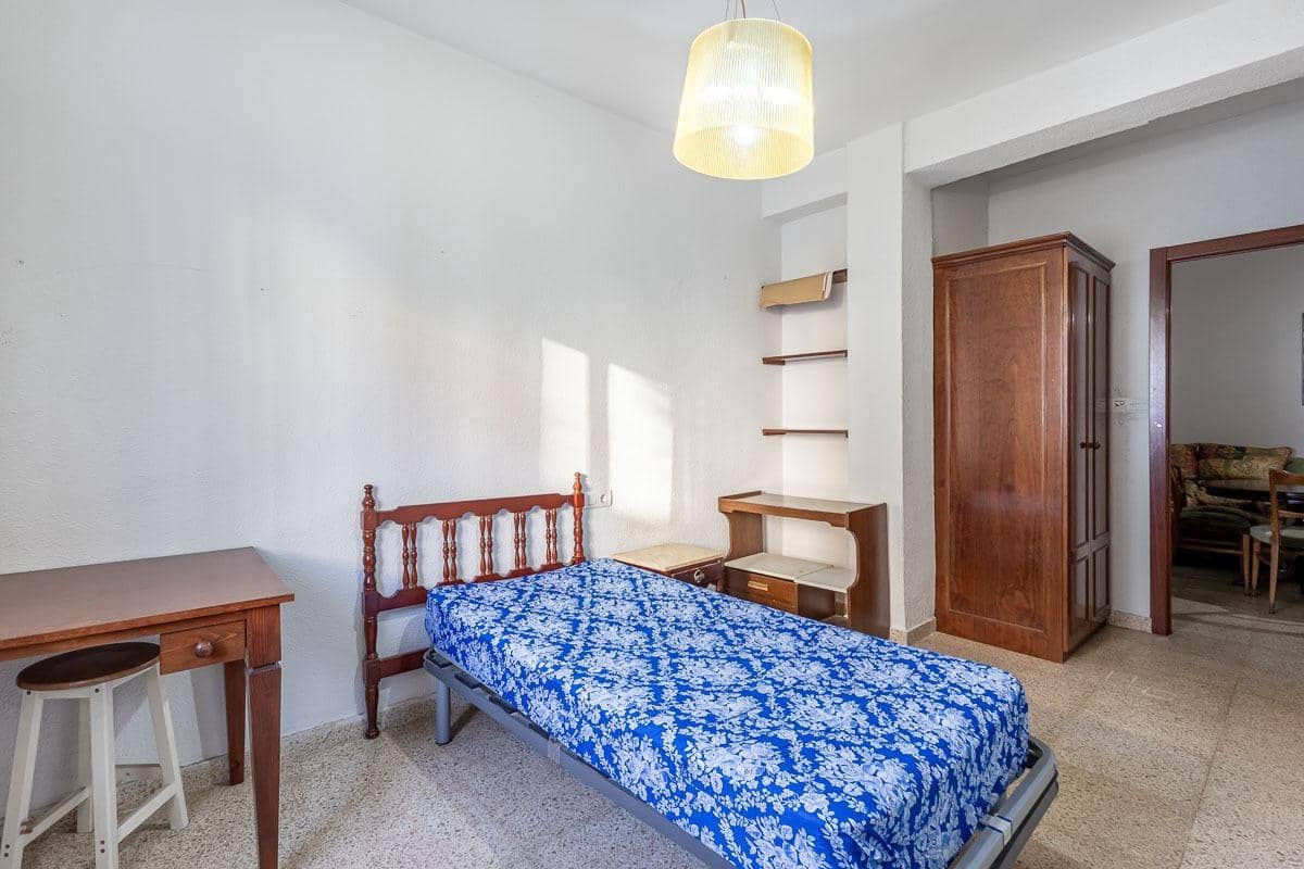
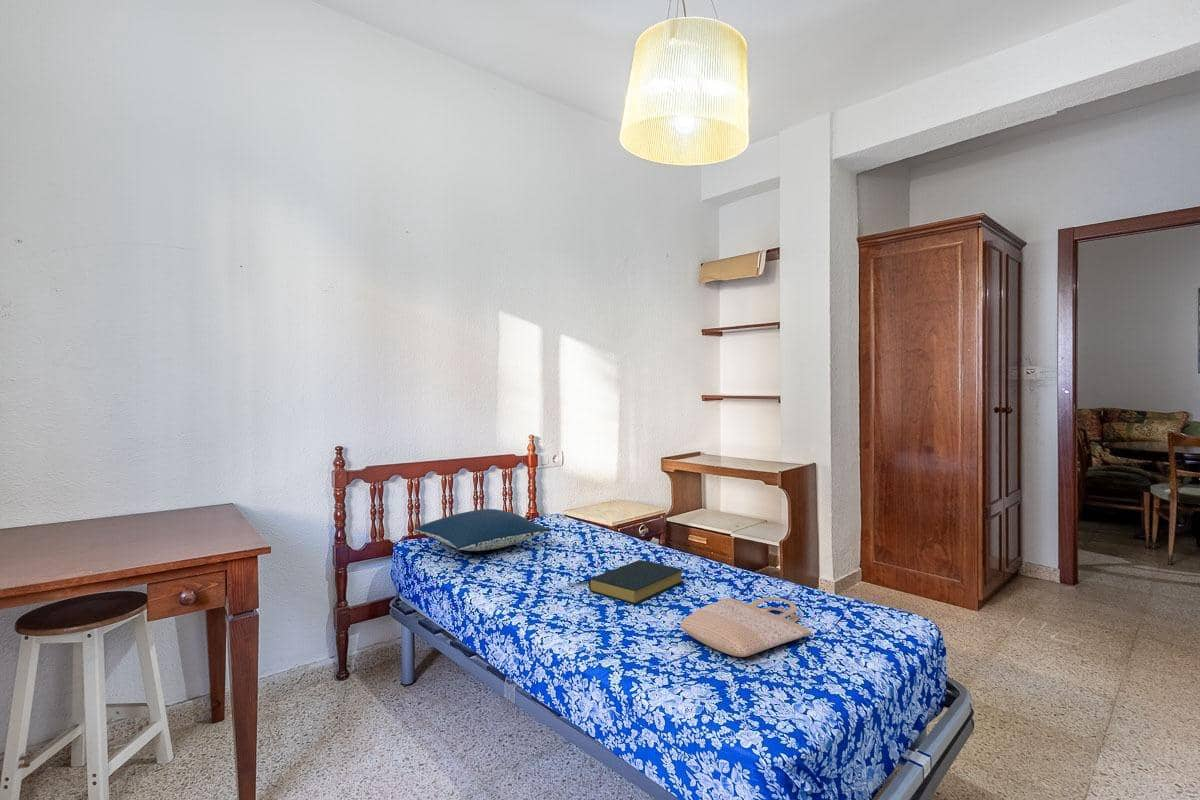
+ pillow [413,508,552,552]
+ hardback book [588,559,685,605]
+ shopping bag [679,595,815,658]
